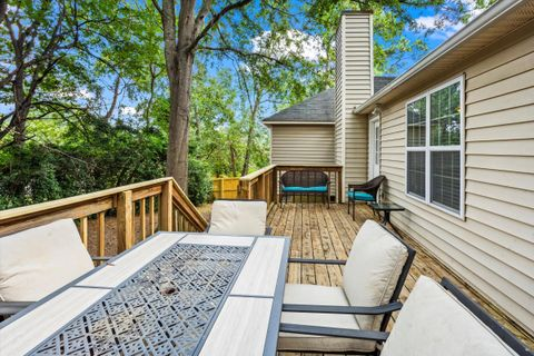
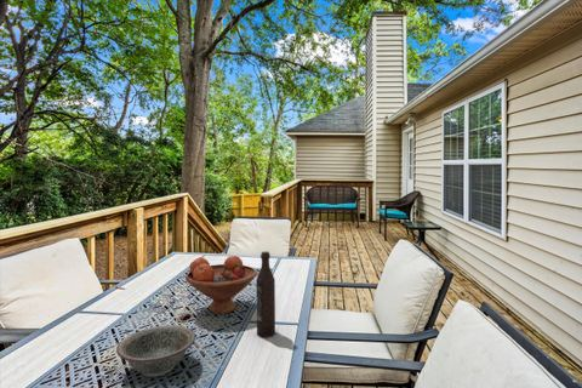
+ wine bottle [255,250,276,338]
+ fruit bowl [184,255,258,315]
+ decorative bowl [115,324,196,378]
